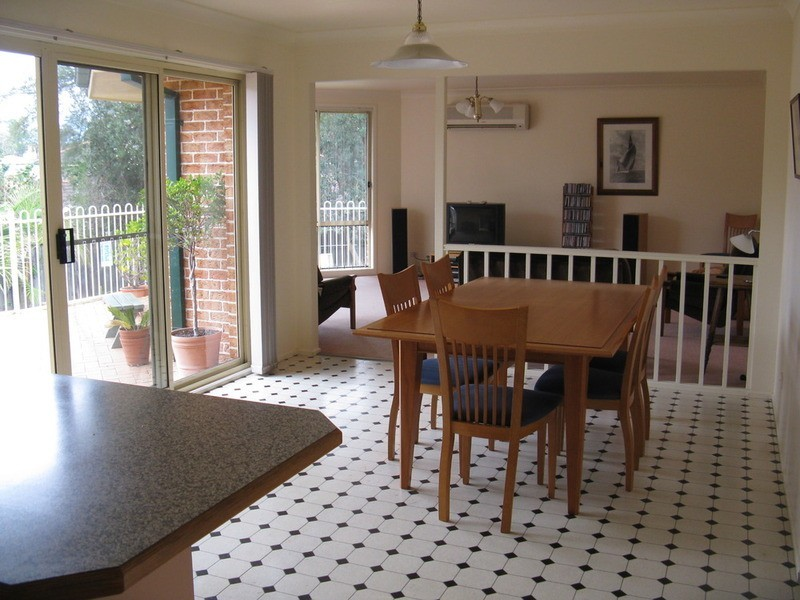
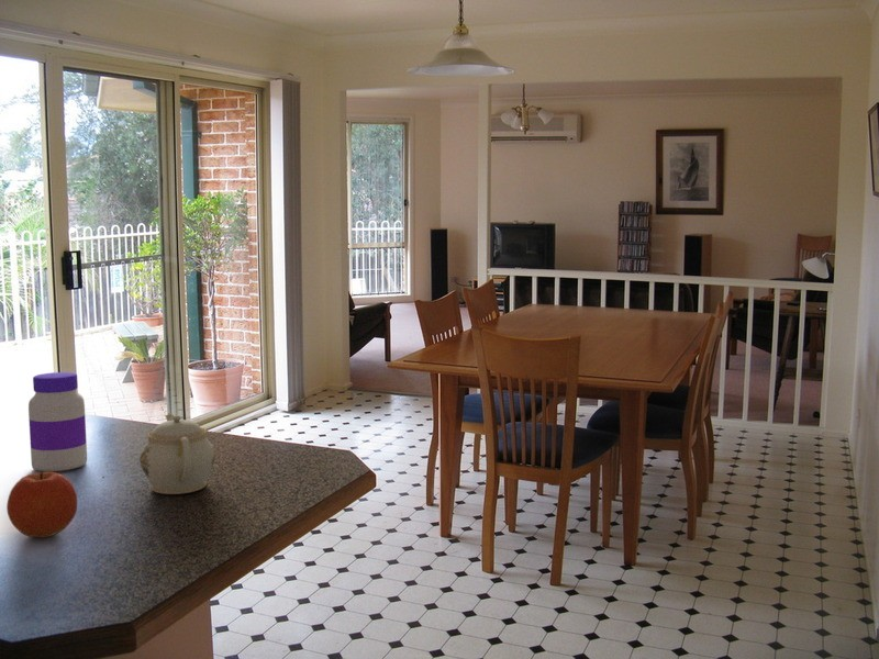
+ jar [27,371,88,472]
+ teapot [138,414,216,495]
+ fruit [5,471,78,538]
